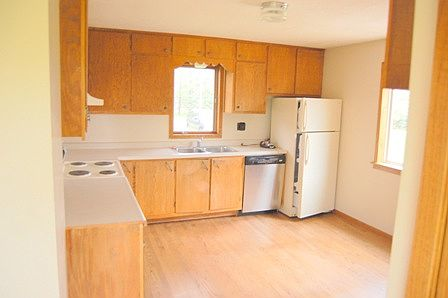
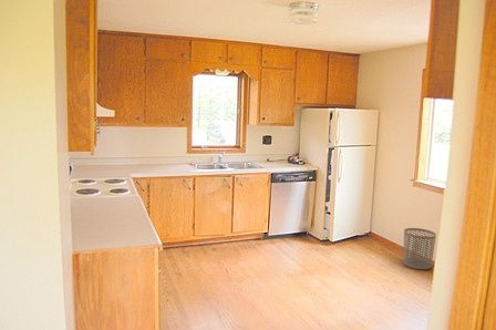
+ waste bin [402,227,437,270]
